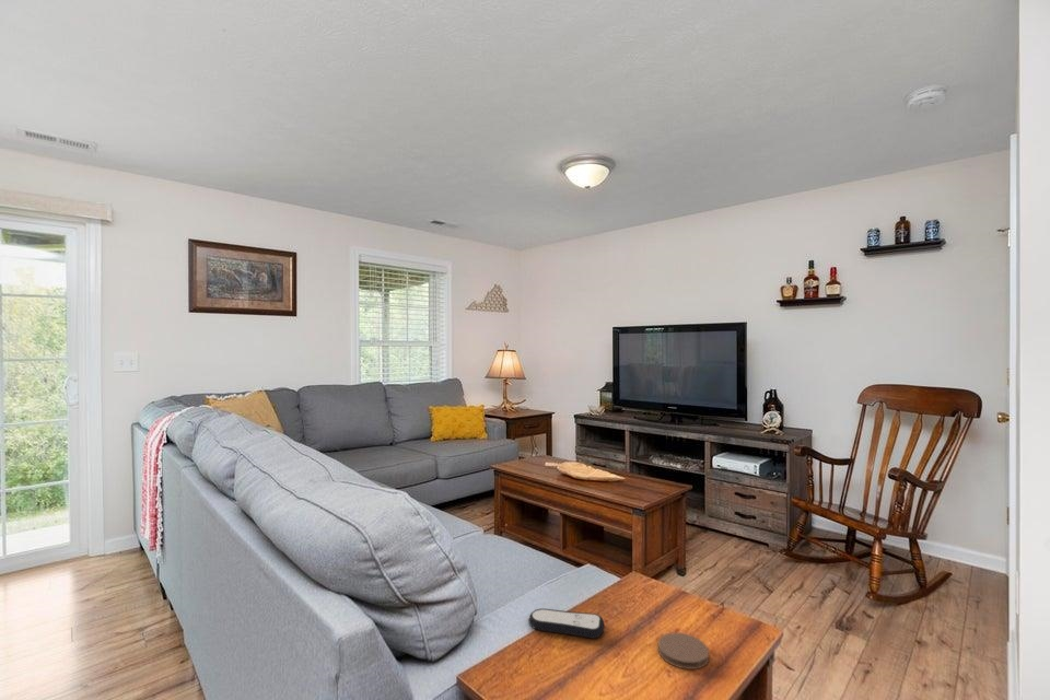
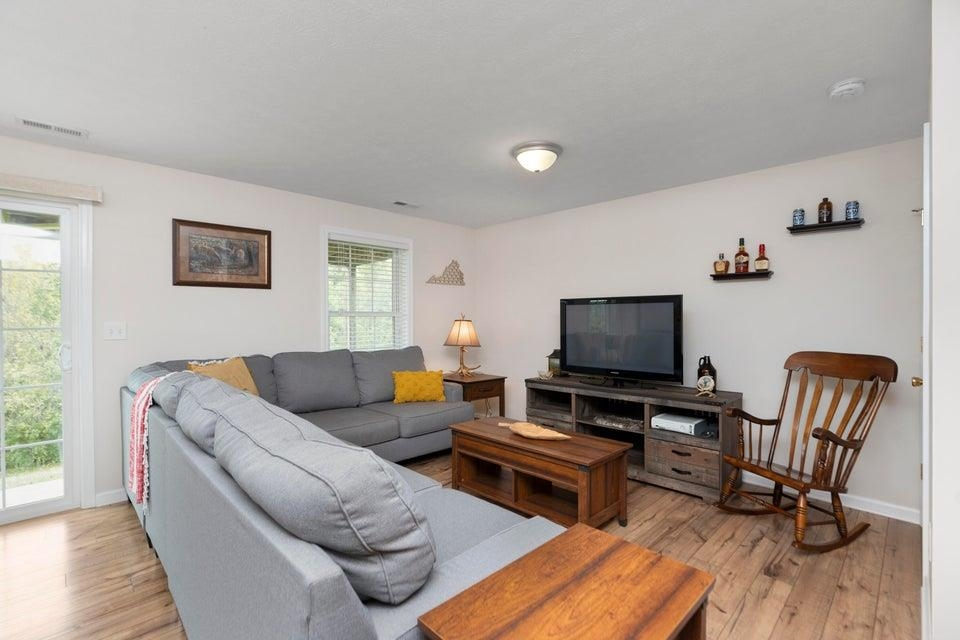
- remote control [527,608,605,639]
- coaster [657,631,710,670]
